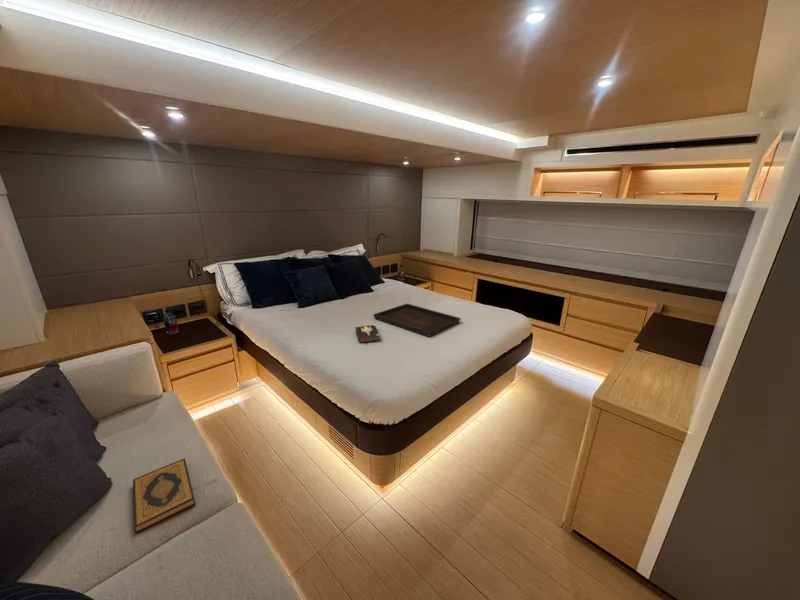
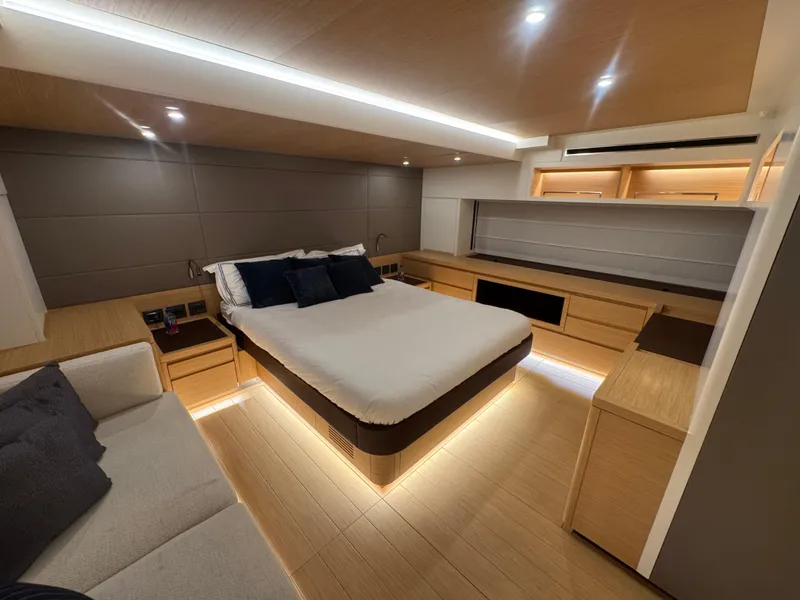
- serving tray [372,303,462,338]
- hardback book [355,324,381,344]
- hardback book [132,457,196,534]
